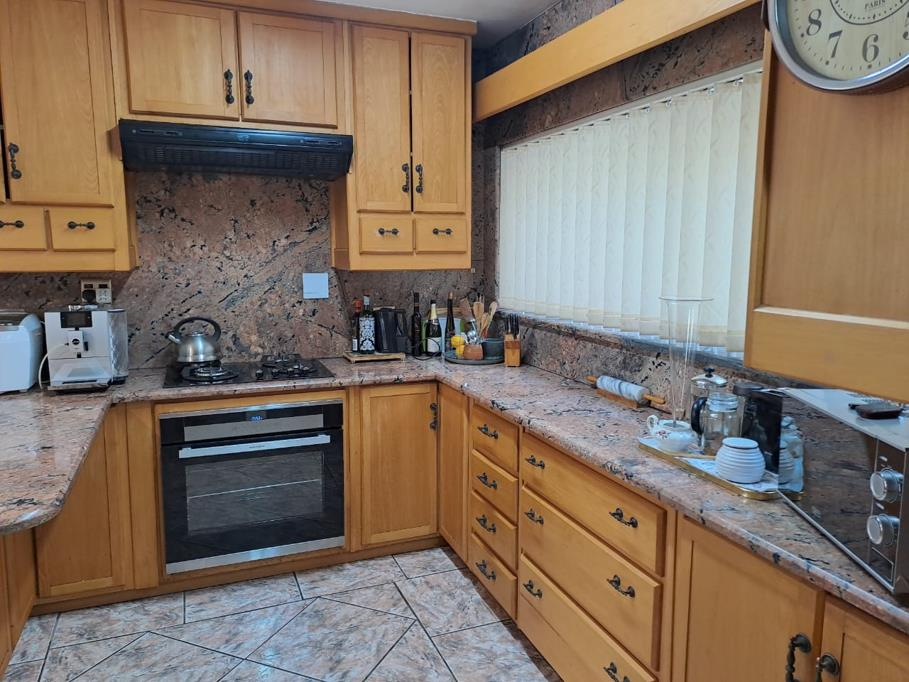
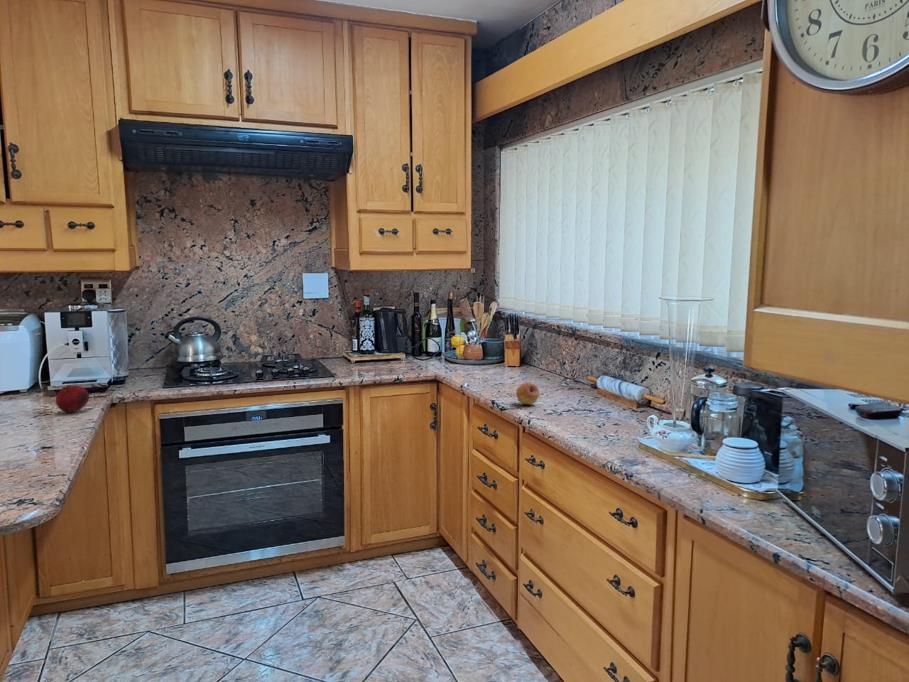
+ fruit [515,381,540,405]
+ fruit [55,384,90,413]
